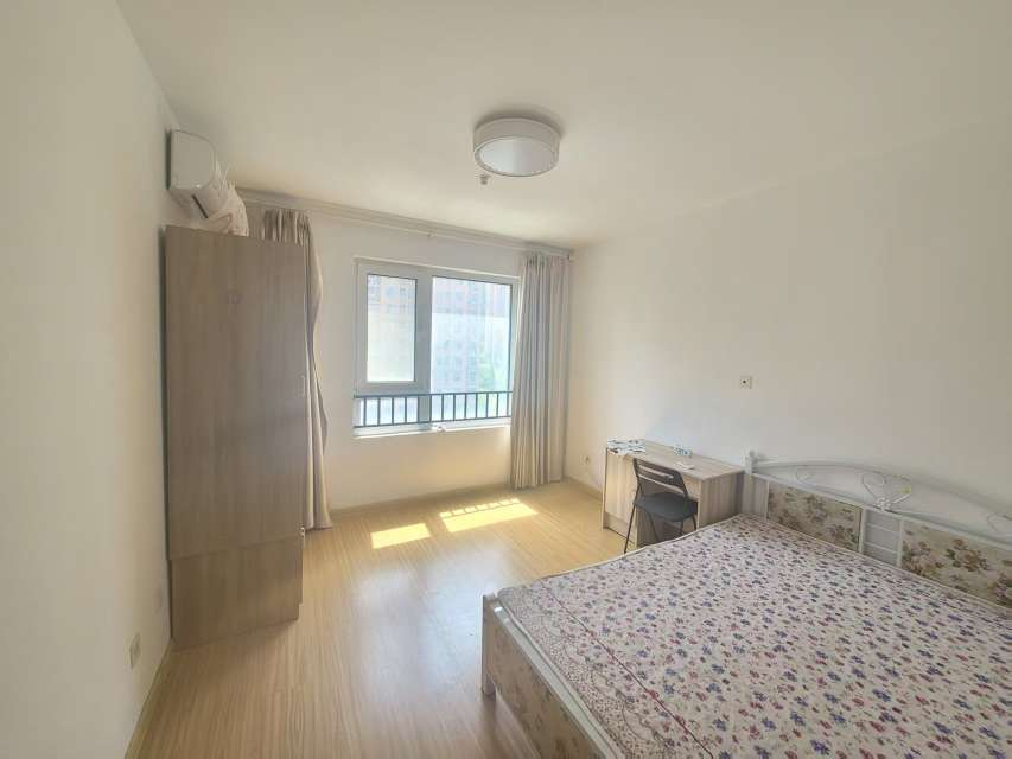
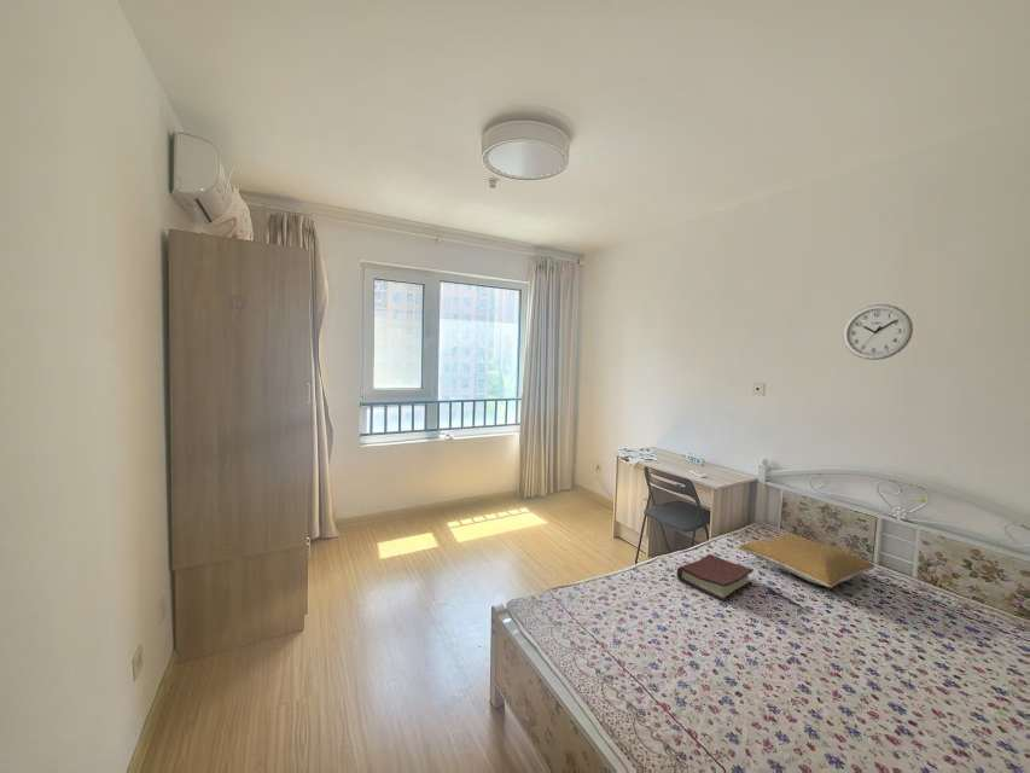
+ pillow [739,531,875,588]
+ hardback book [676,553,753,603]
+ wall clock [842,303,914,361]
